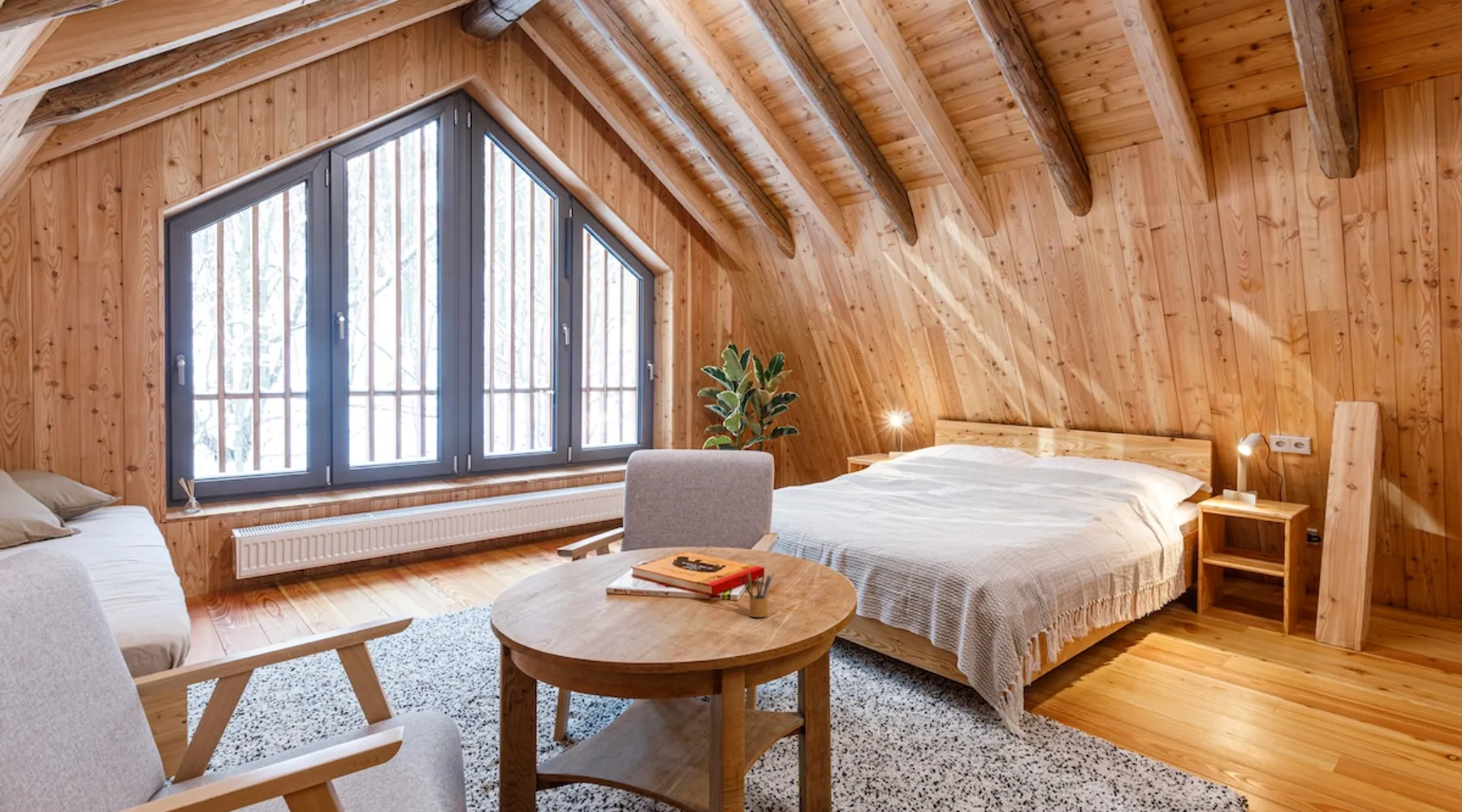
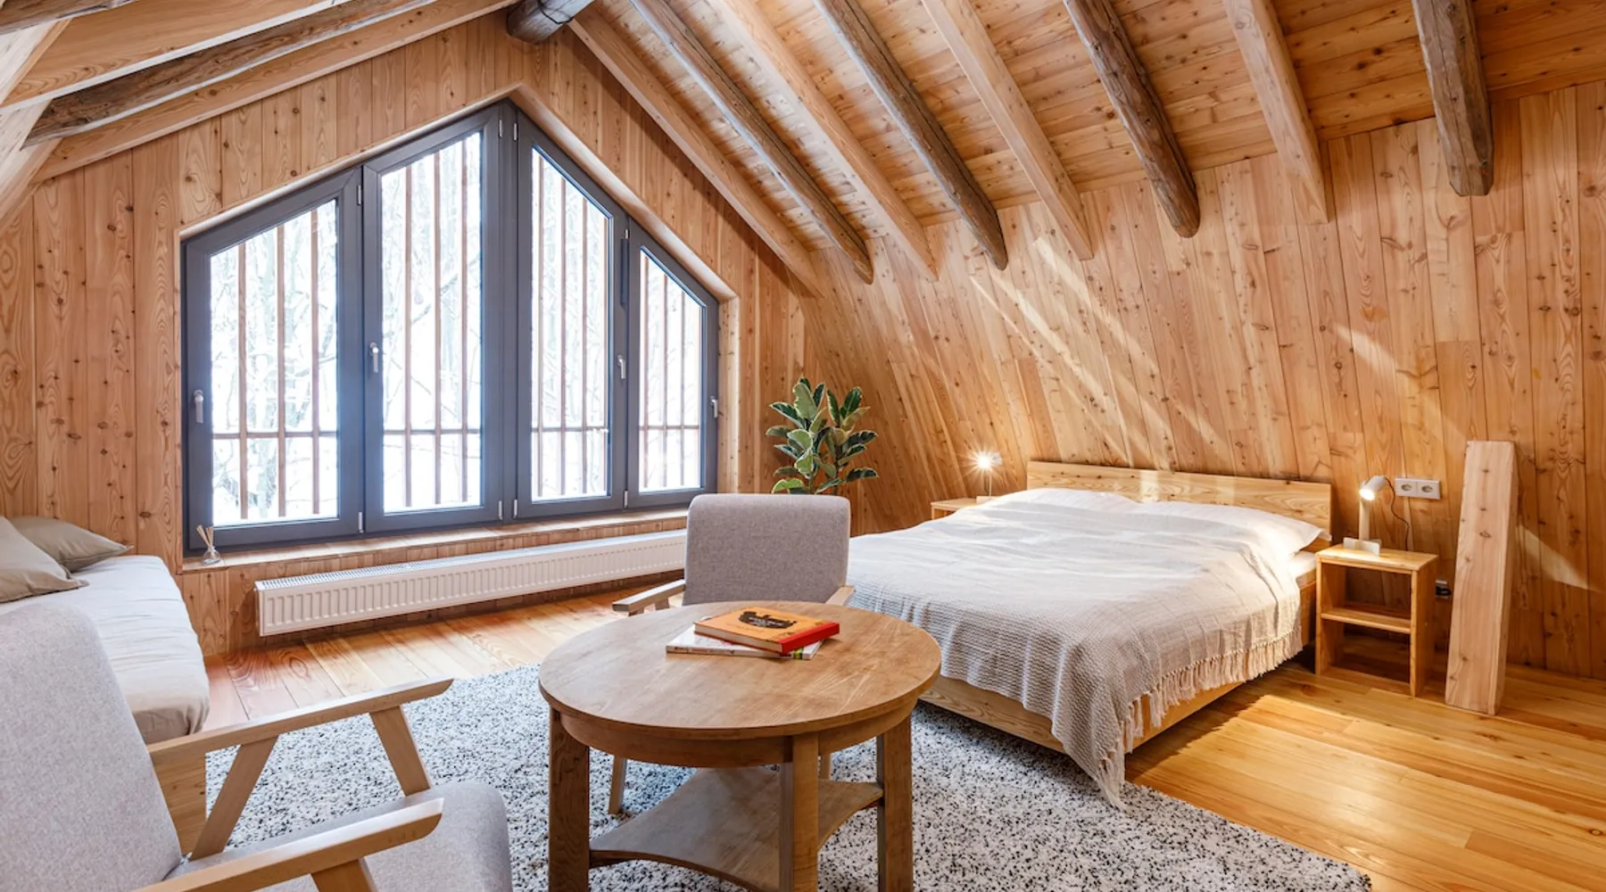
- pencil box [739,571,775,618]
